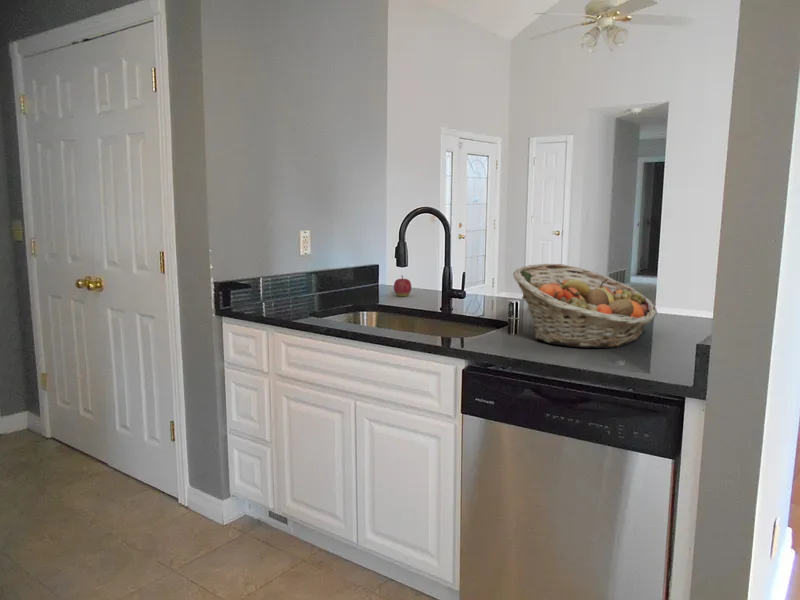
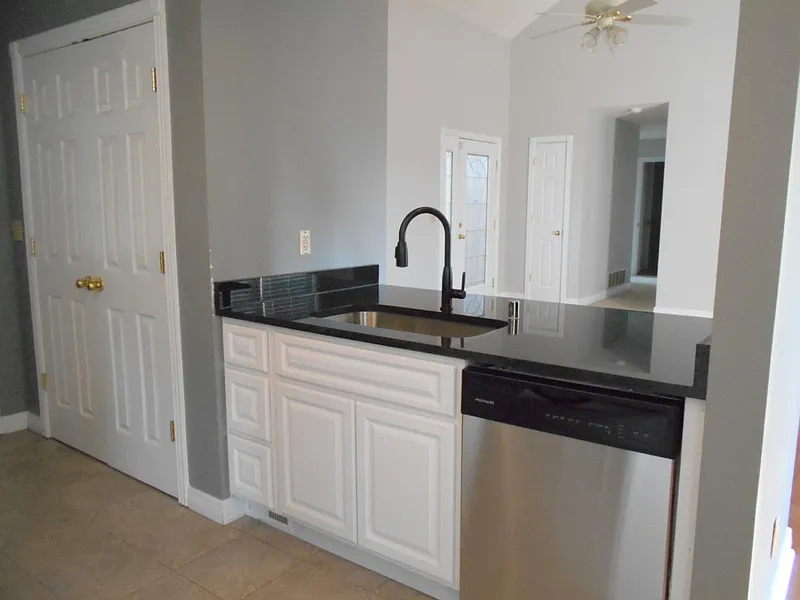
- fruit basket [512,263,658,349]
- apple [393,274,412,298]
